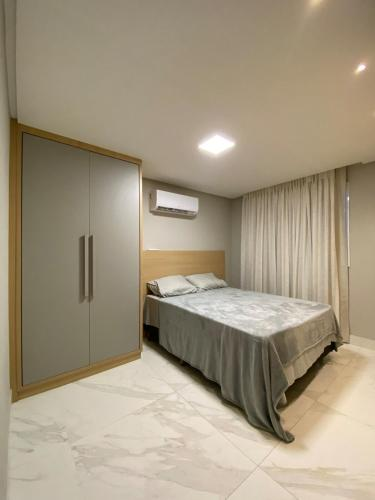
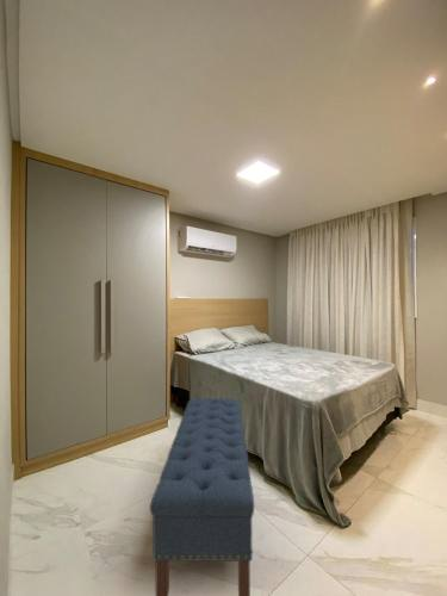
+ bench [149,397,255,596]
